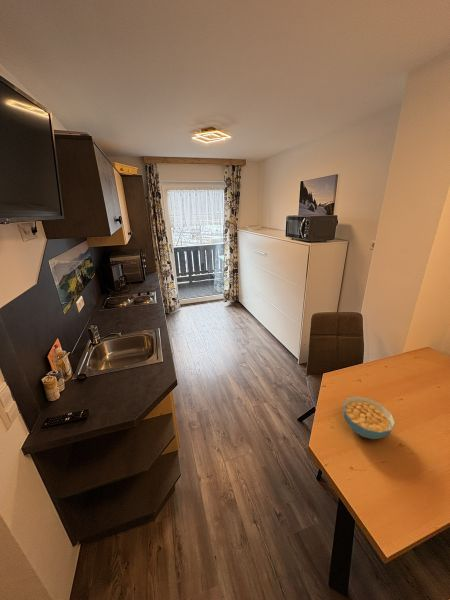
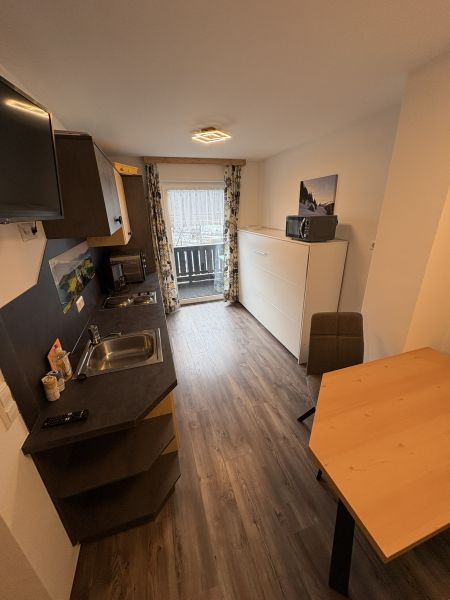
- cereal bowl [342,395,396,440]
